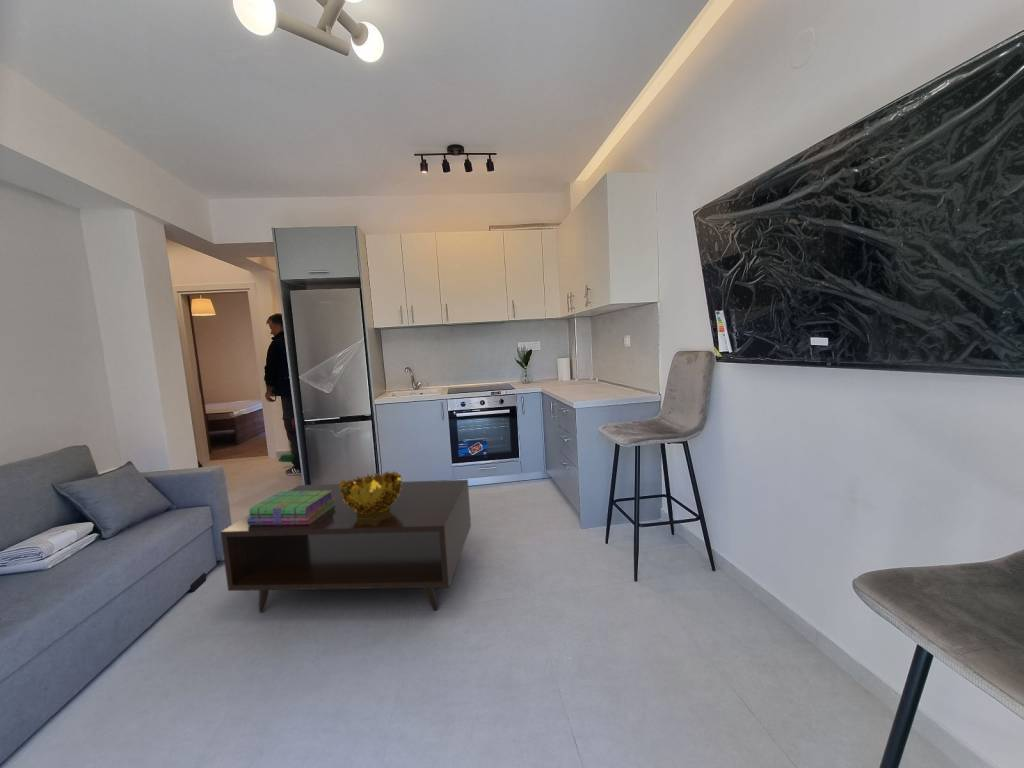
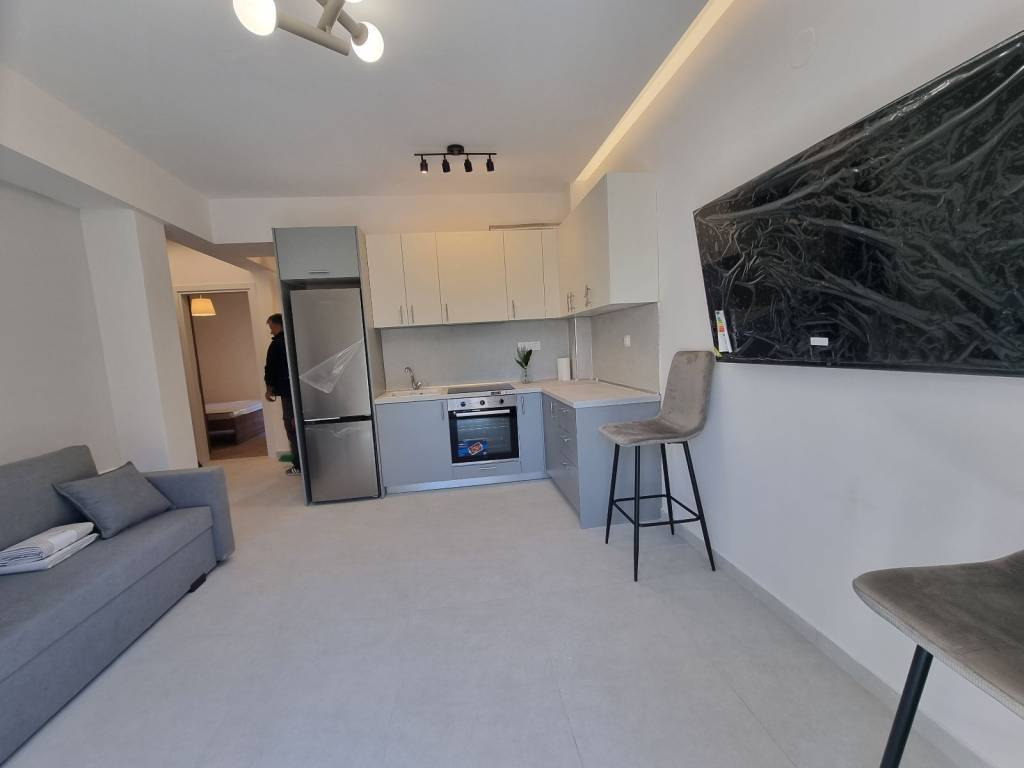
- coffee table [220,479,472,614]
- stack of books [247,490,336,525]
- decorative bowl [339,471,403,520]
